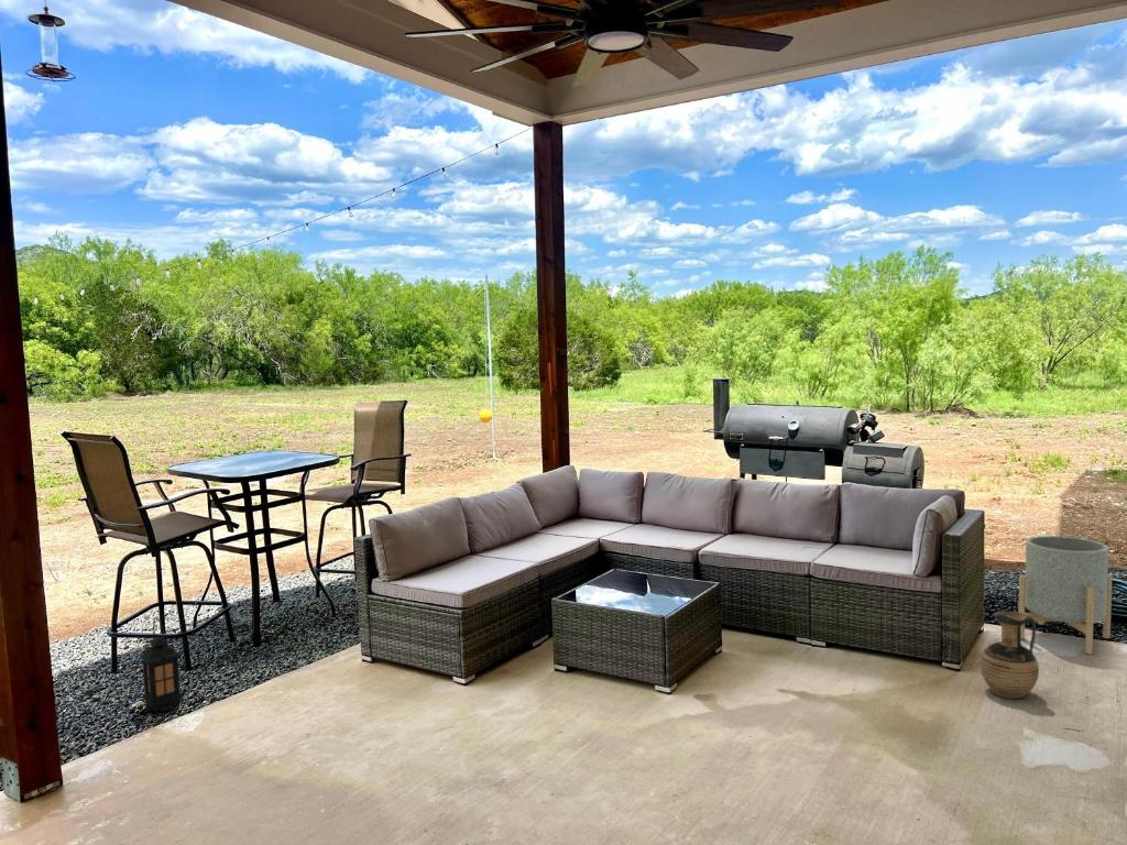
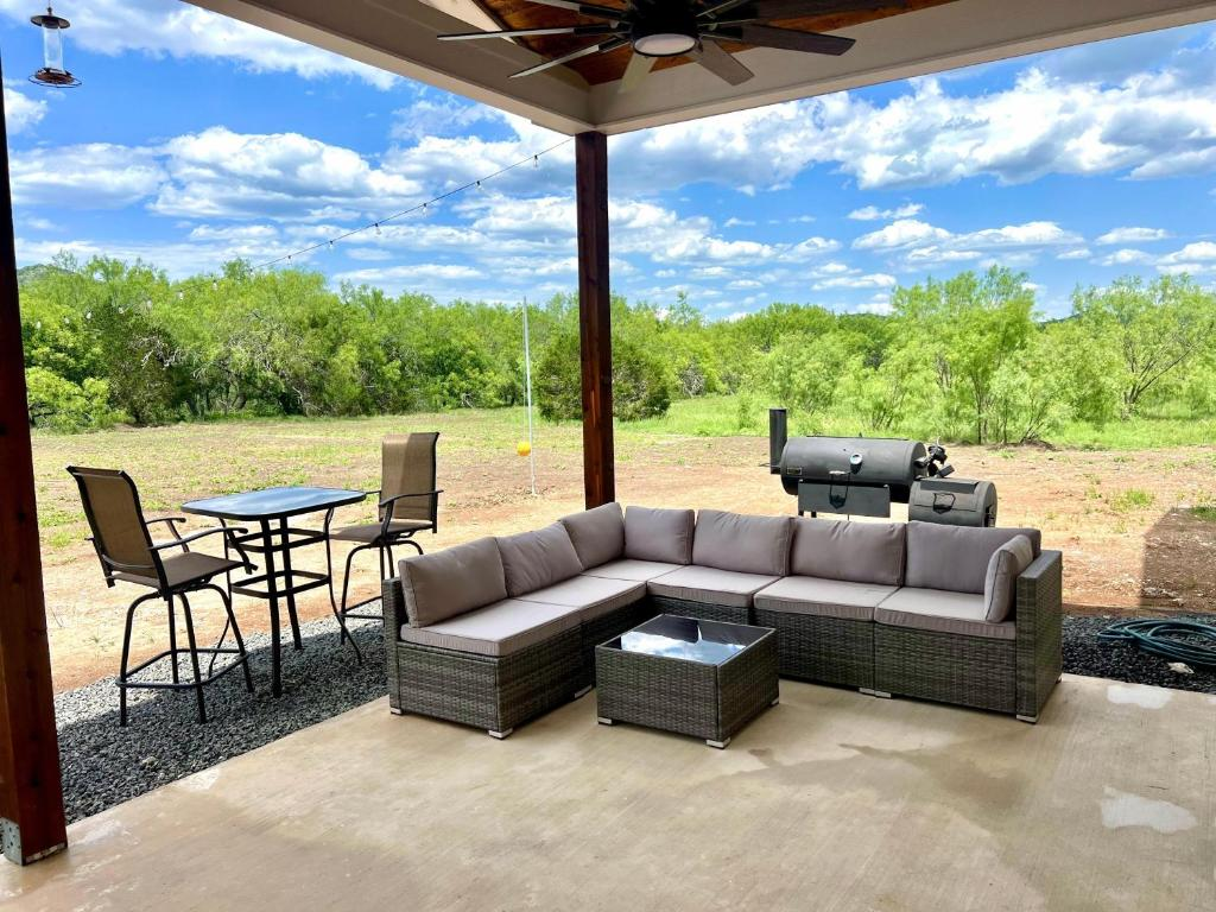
- planter [1017,535,1113,656]
- ceramic jug [980,611,1040,700]
- lantern [139,616,184,713]
